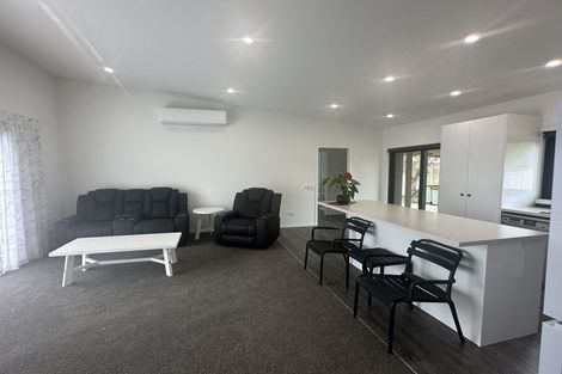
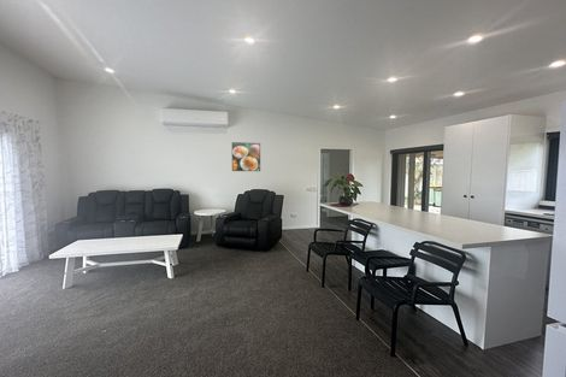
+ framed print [231,141,261,172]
